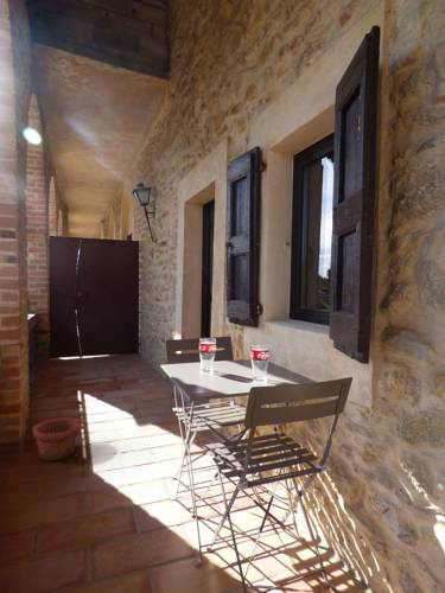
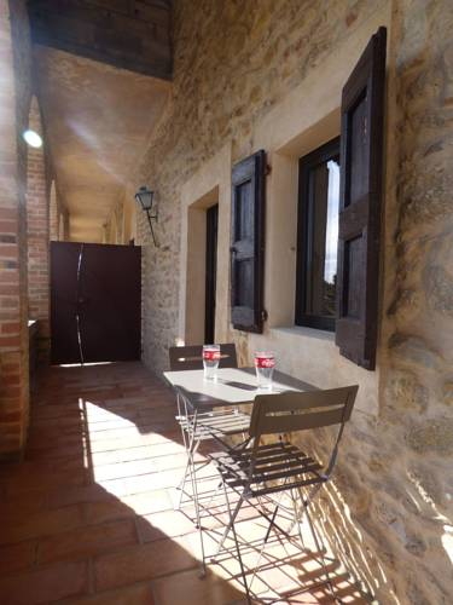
- pot [31,416,82,463]
